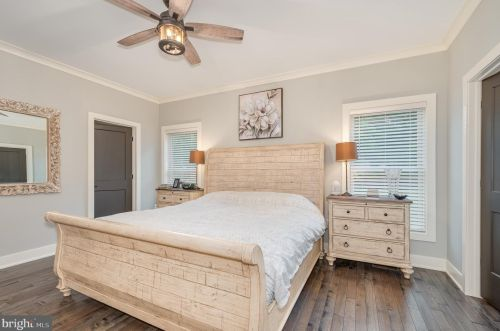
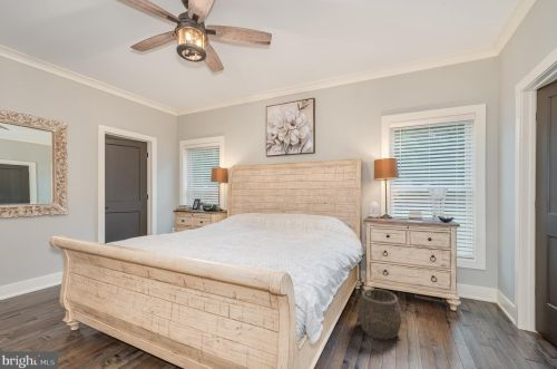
+ woven basket [356,288,403,341]
